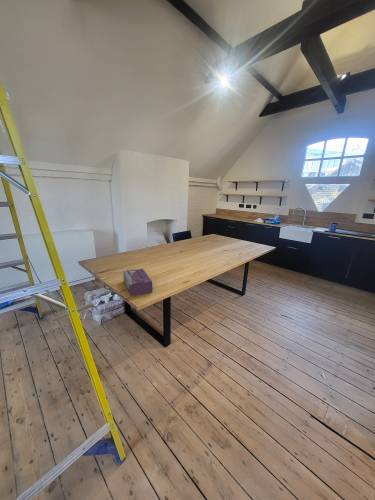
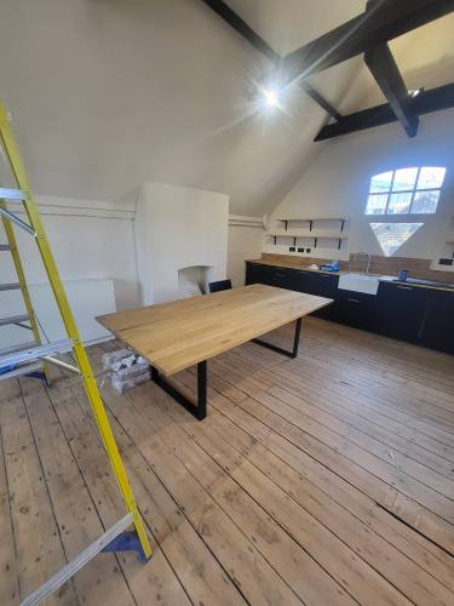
- tissue box [122,268,153,297]
